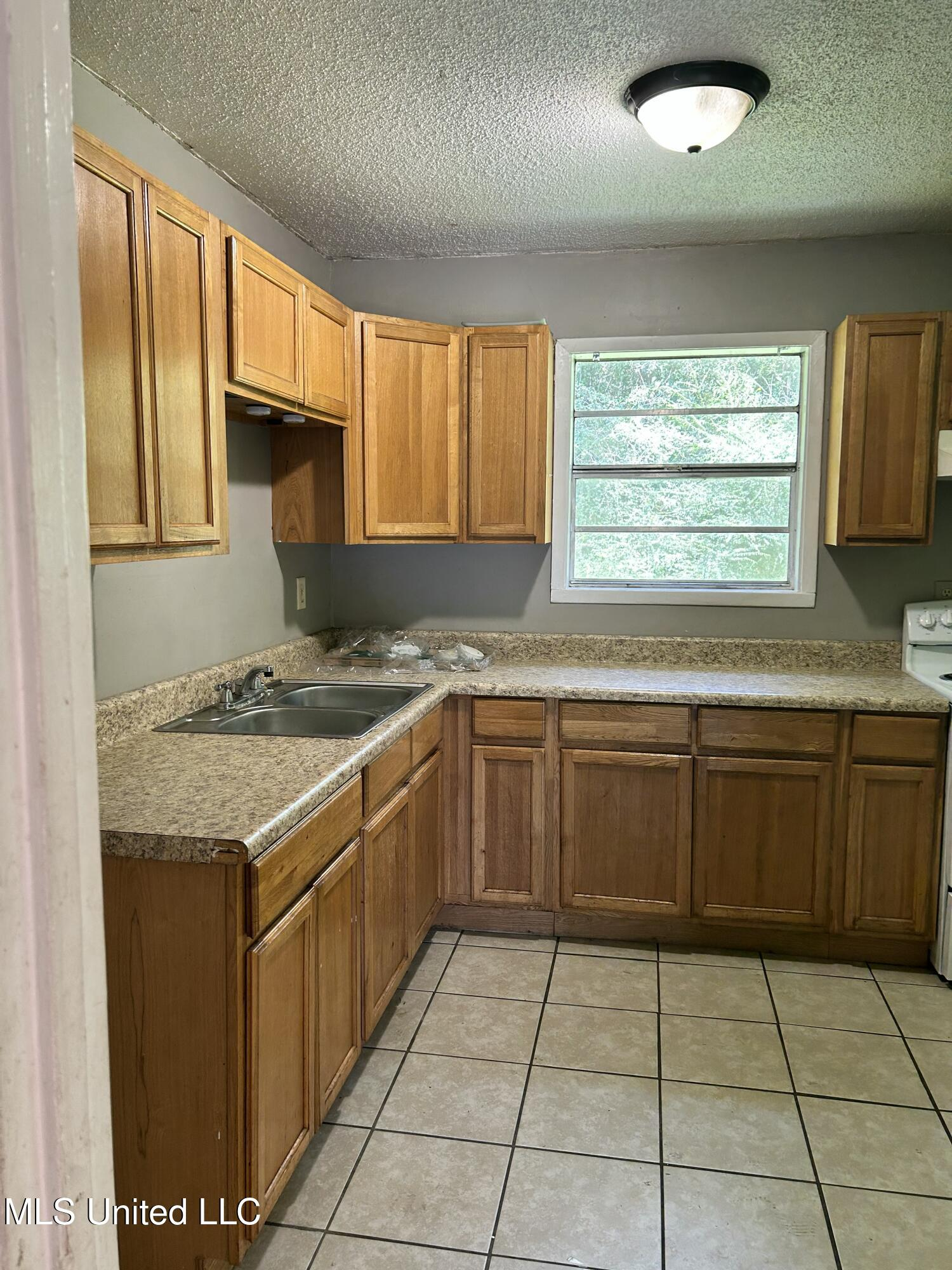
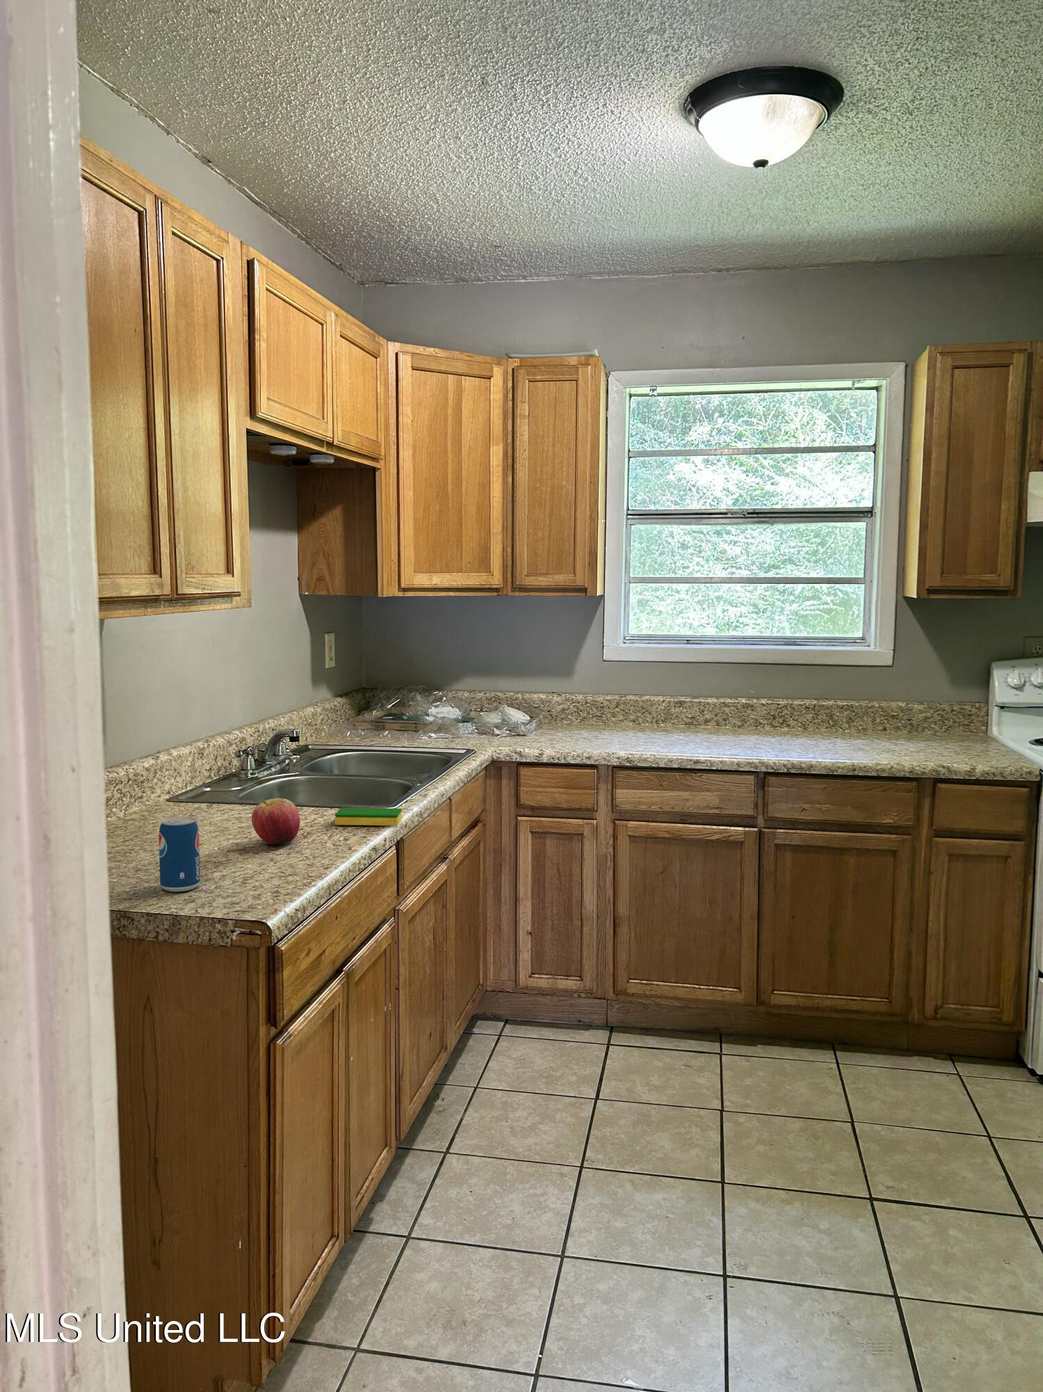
+ beverage can [158,815,200,892]
+ dish sponge [334,808,402,826]
+ apple [251,798,300,846]
